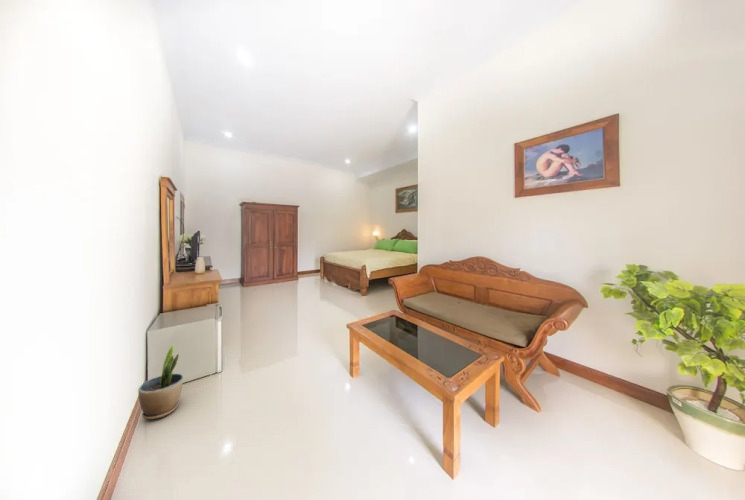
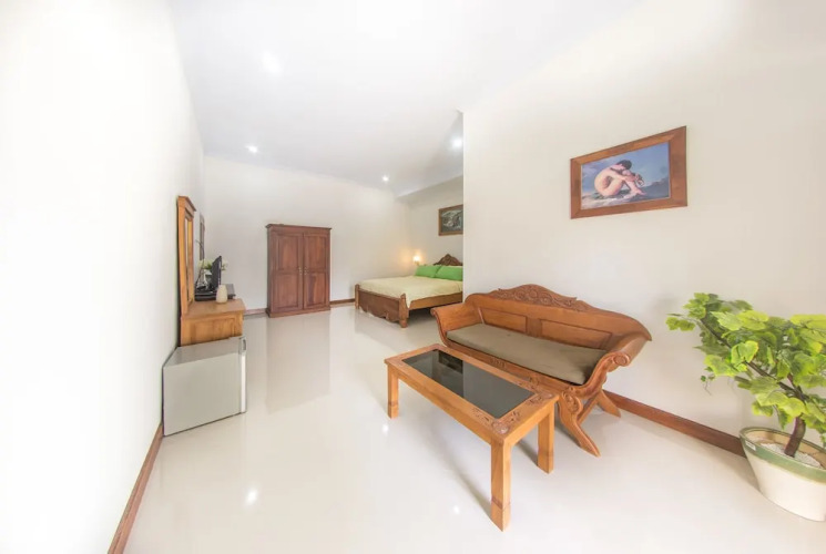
- potted plant [137,343,184,421]
